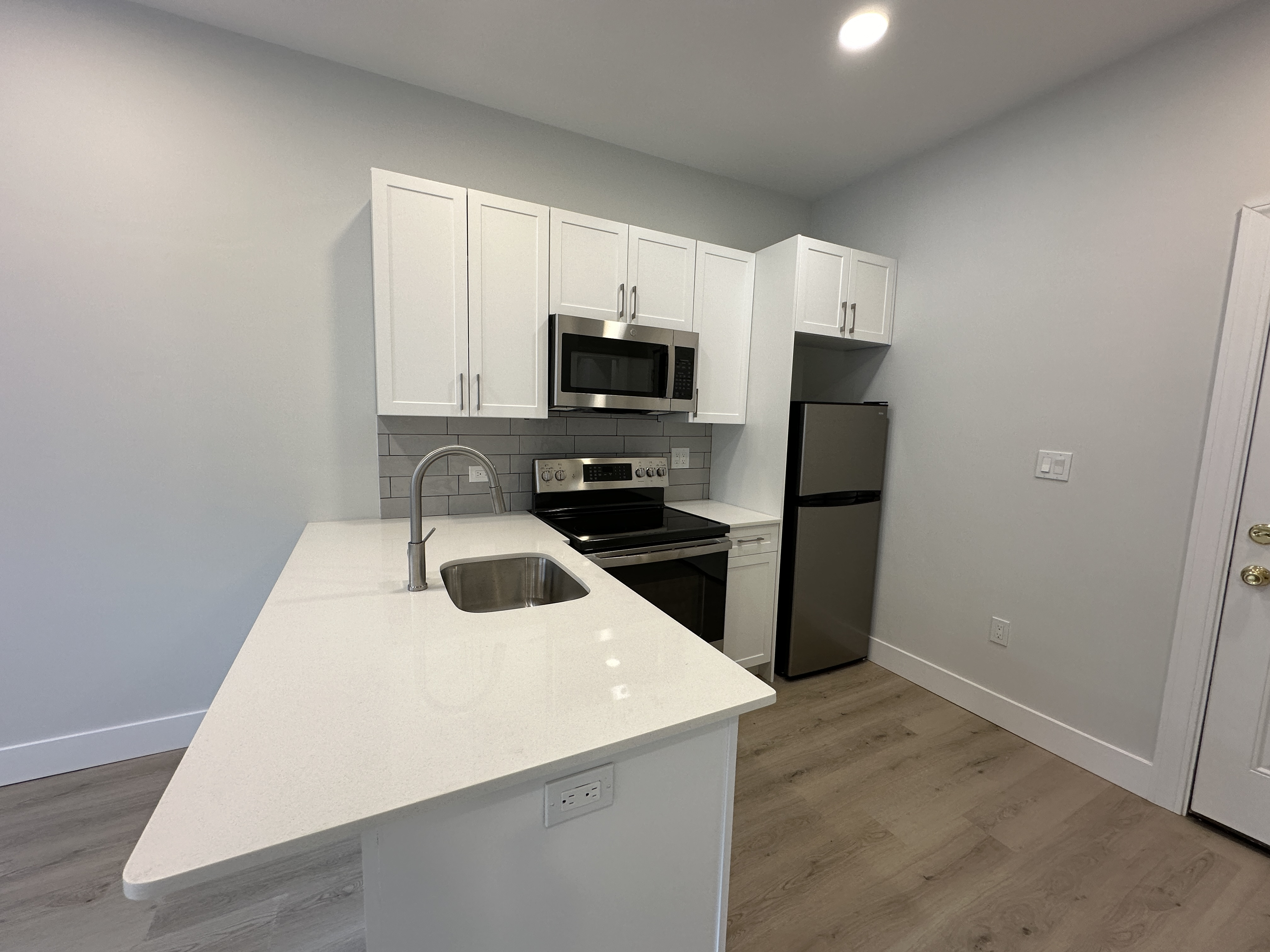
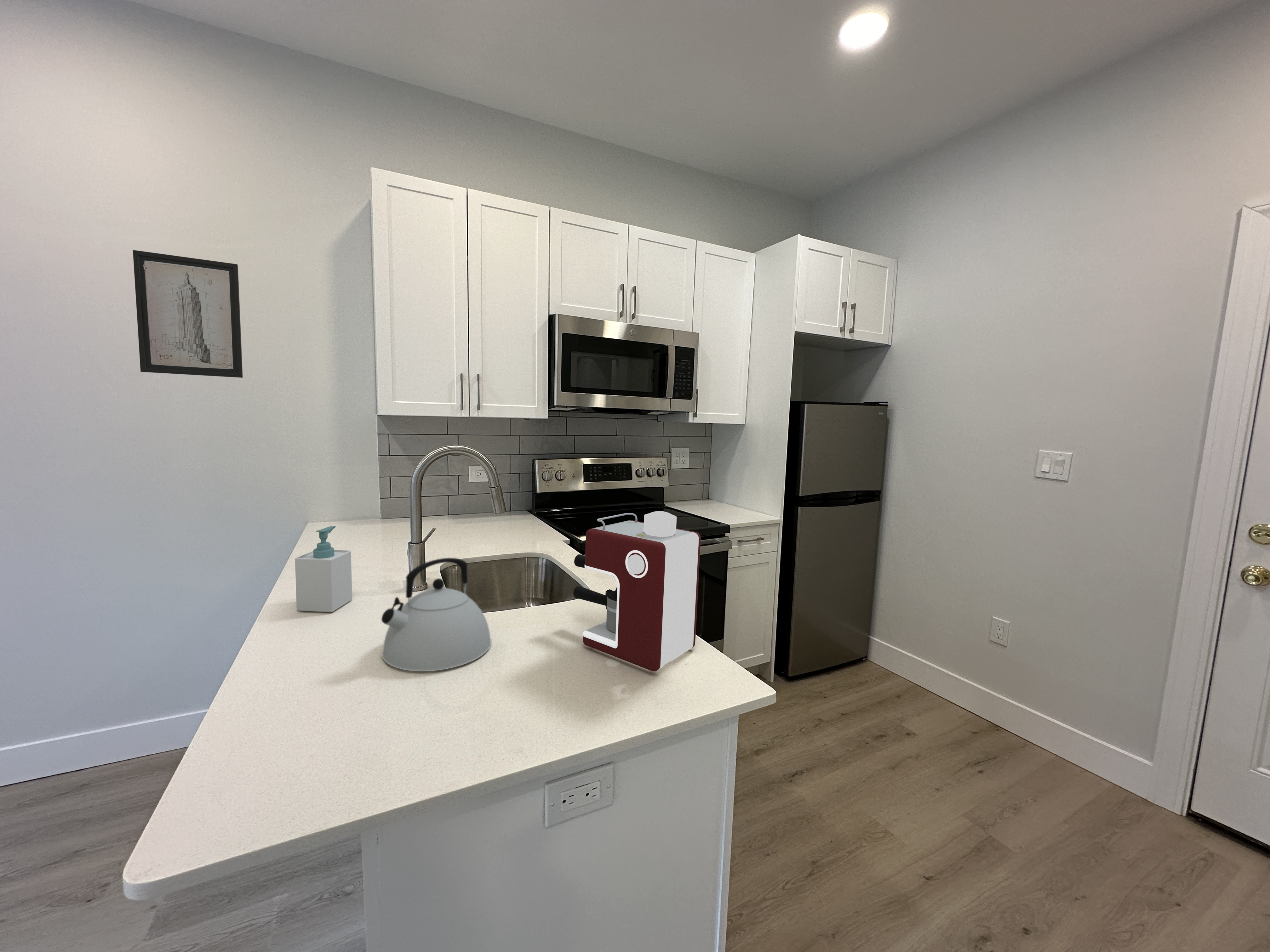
+ soap bottle [295,526,352,613]
+ kettle [381,558,491,672]
+ coffee maker [573,511,701,672]
+ wall art [133,250,243,378]
